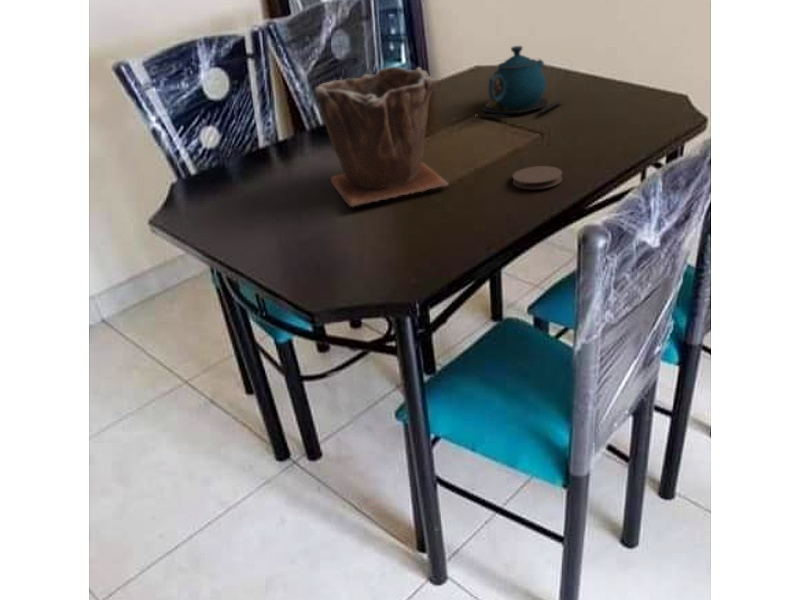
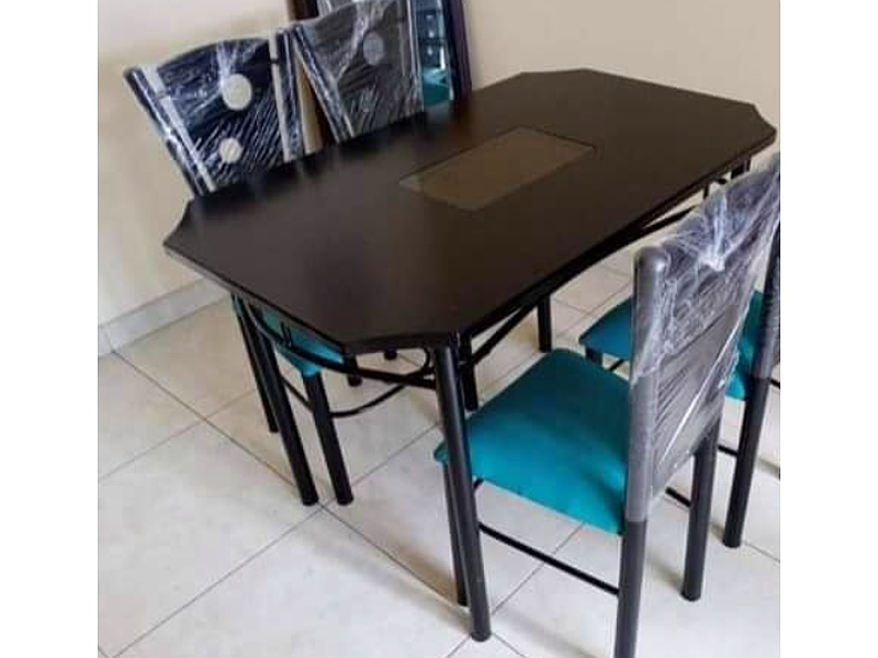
- coaster [511,165,563,190]
- plant pot [314,66,450,208]
- teapot [479,45,567,118]
